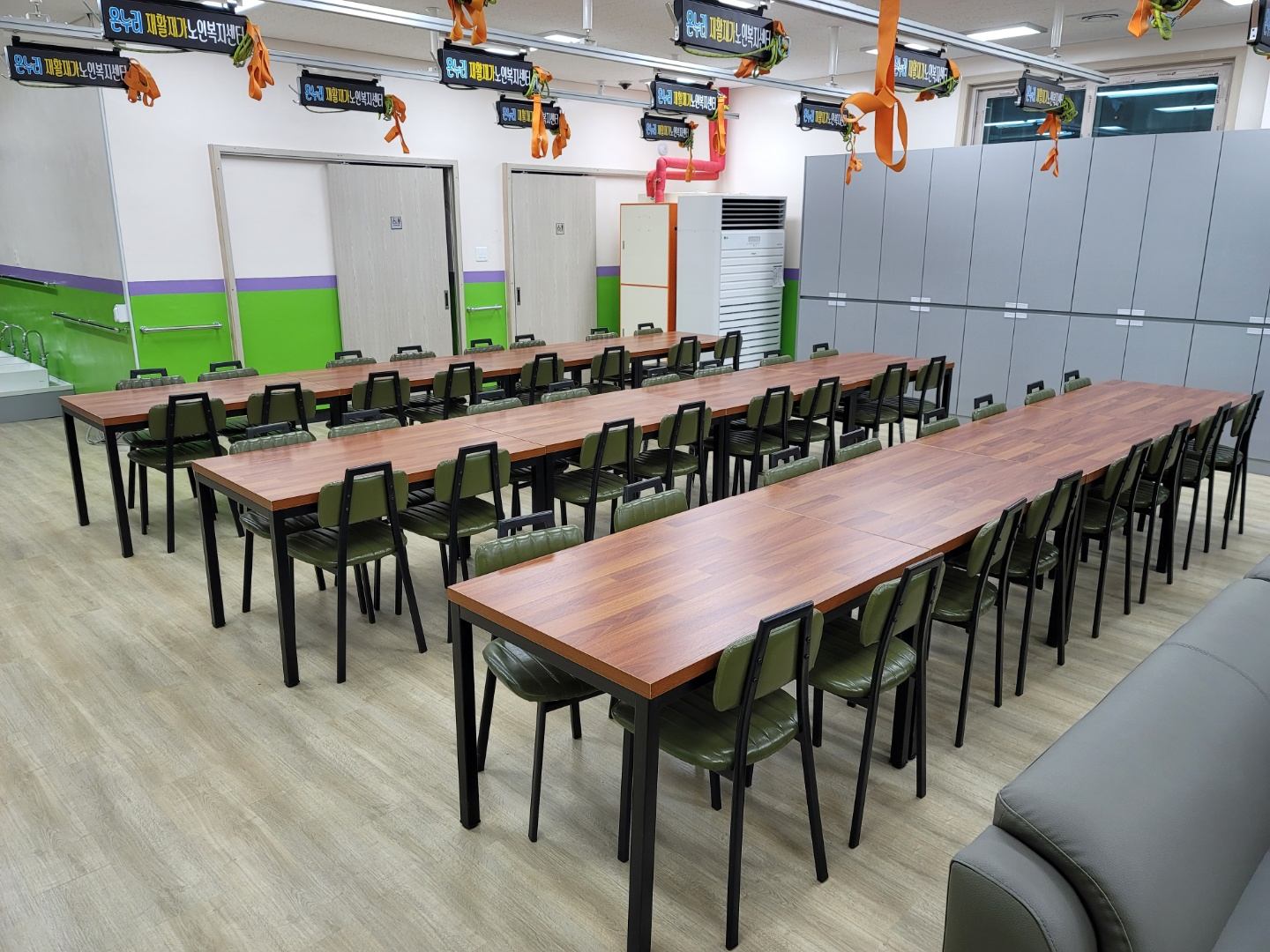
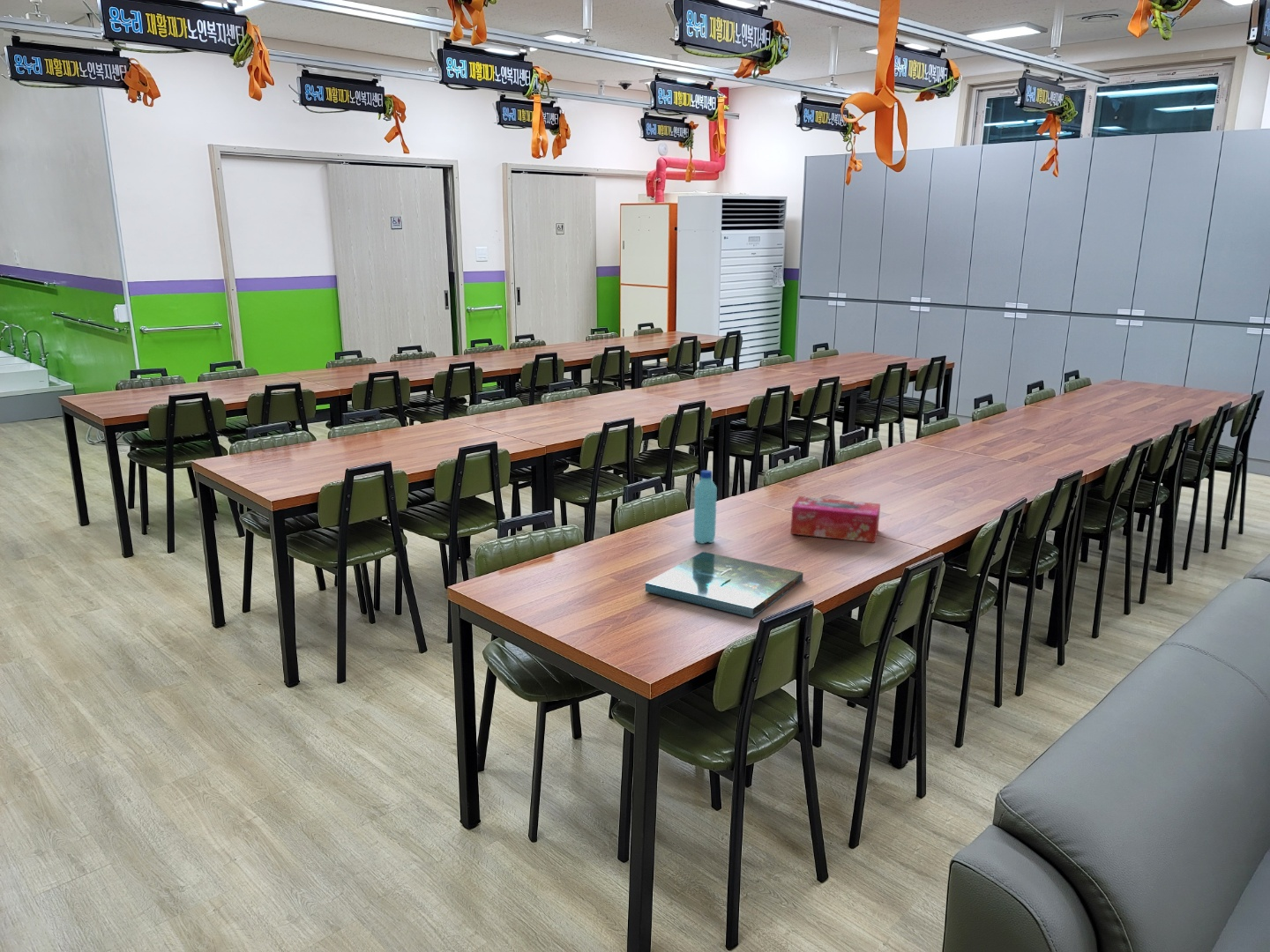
+ board game [645,551,803,619]
+ water bottle [692,469,718,545]
+ tissue box [790,495,881,544]
